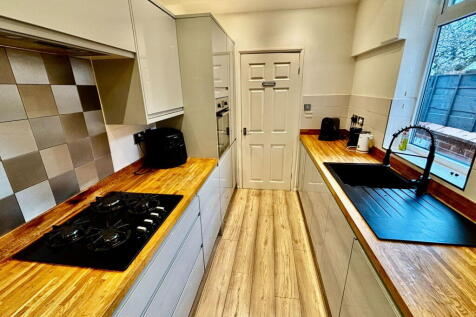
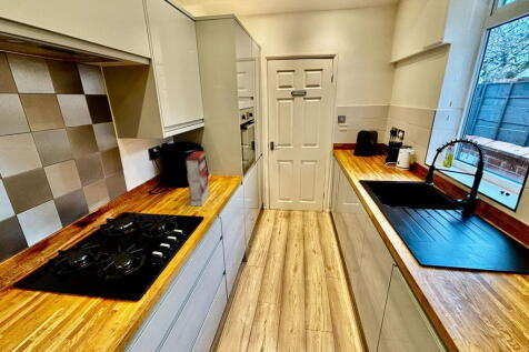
+ cereal box [184,150,210,207]
